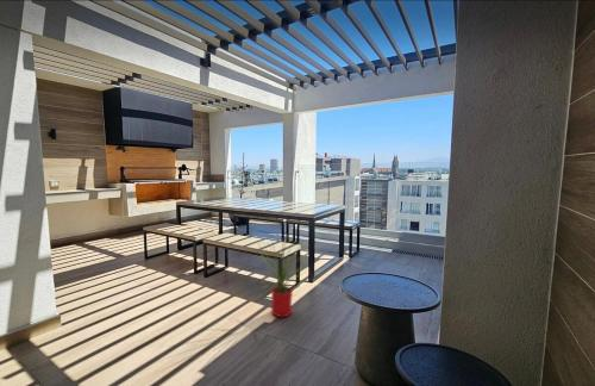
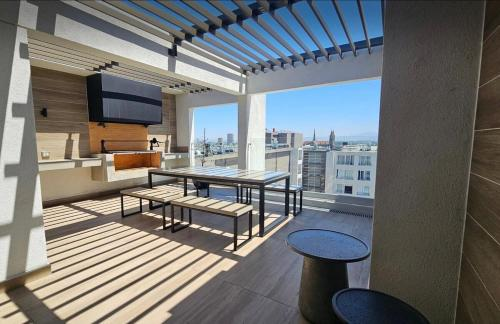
- house plant [257,235,309,318]
